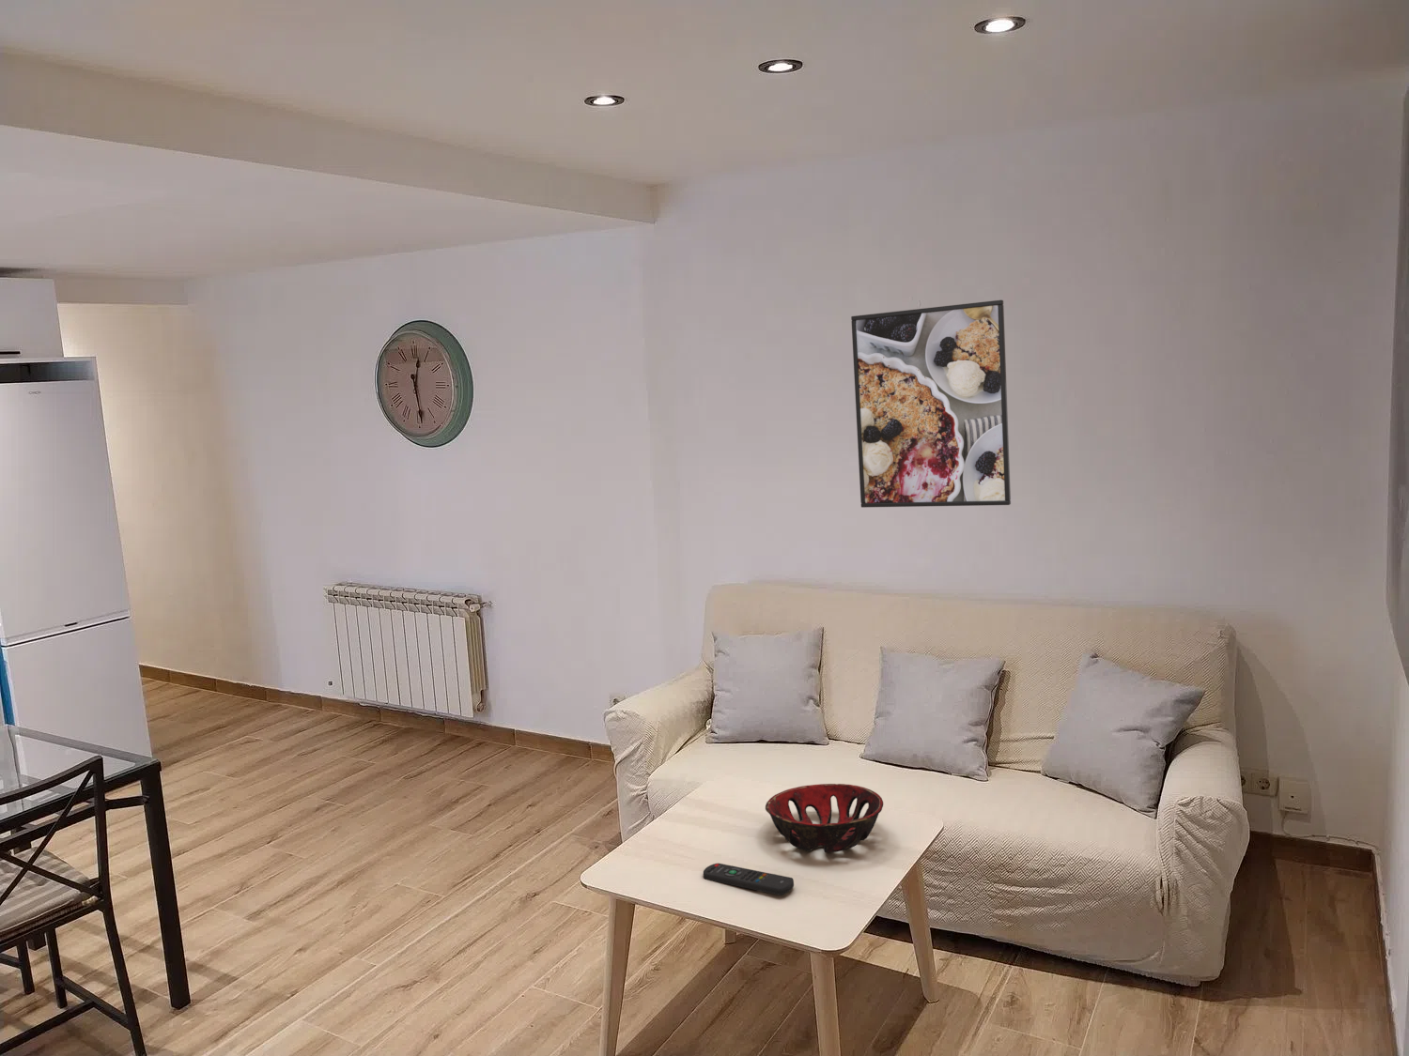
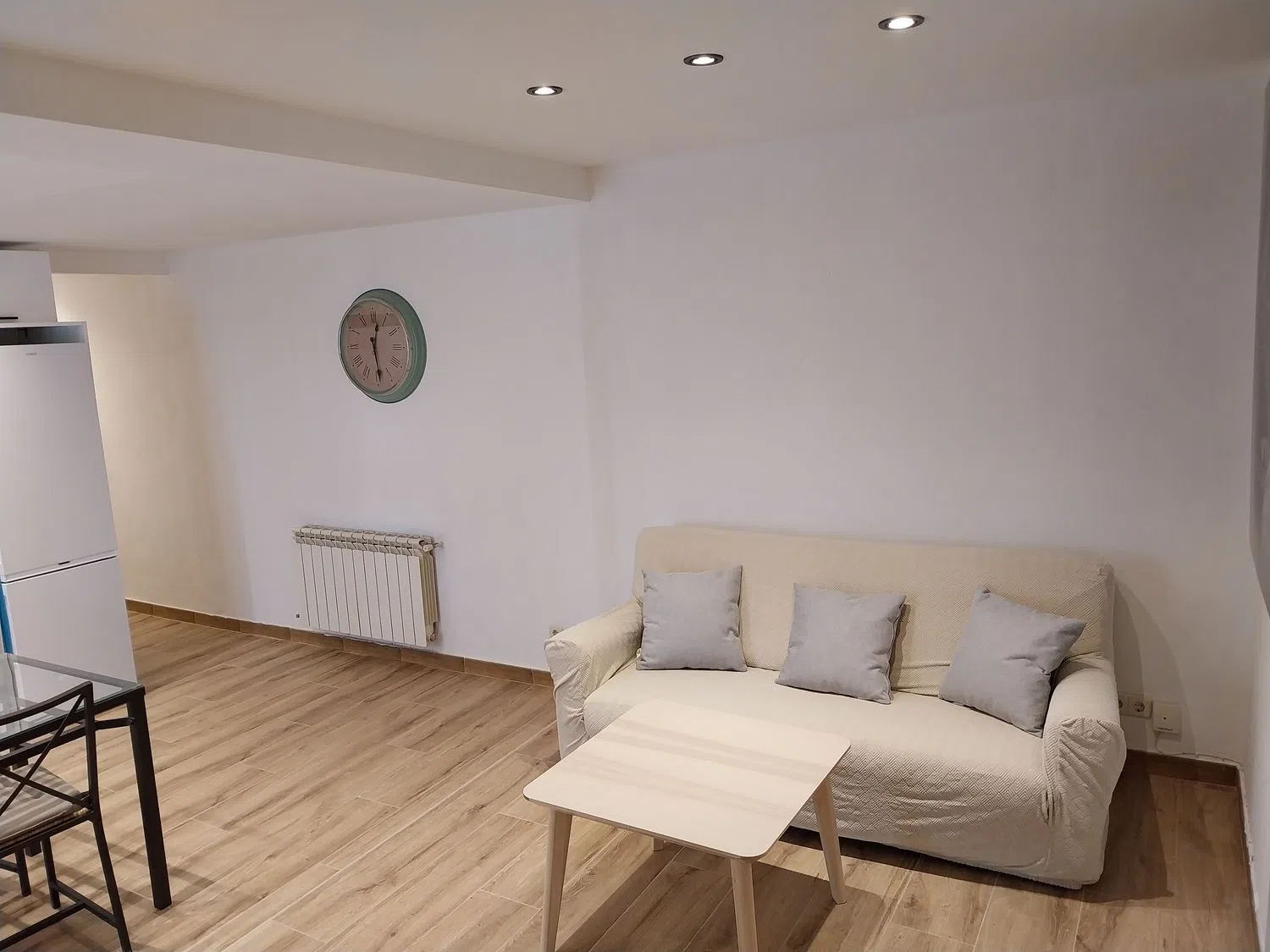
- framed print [850,299,1012,509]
- remote control [702,863,794,895]
- decorative bowl [764,783,884,853]
